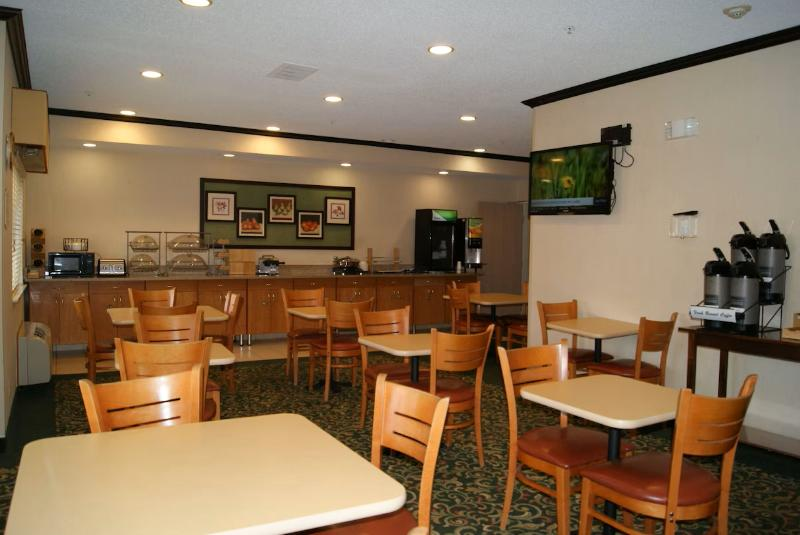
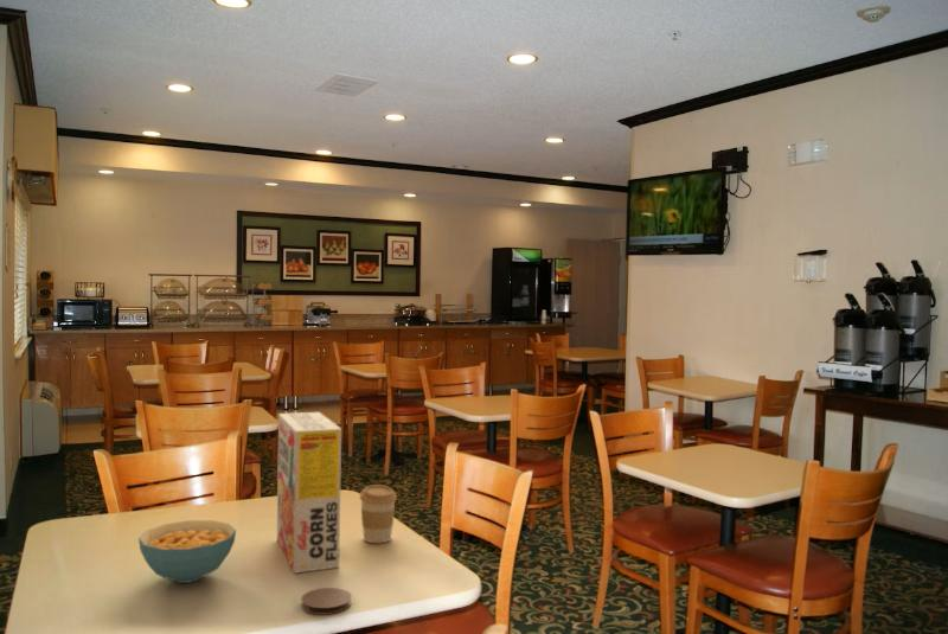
+ cereal box [276,411,342,575]
+ coaster [300,587,353,616]
+ cereal bowl [137,519,237,584]
+ coffee cup [359,483,398,544]
